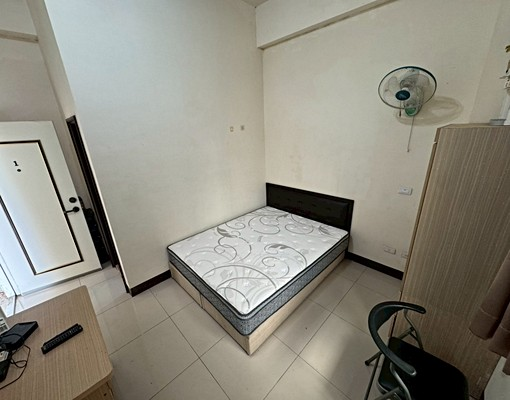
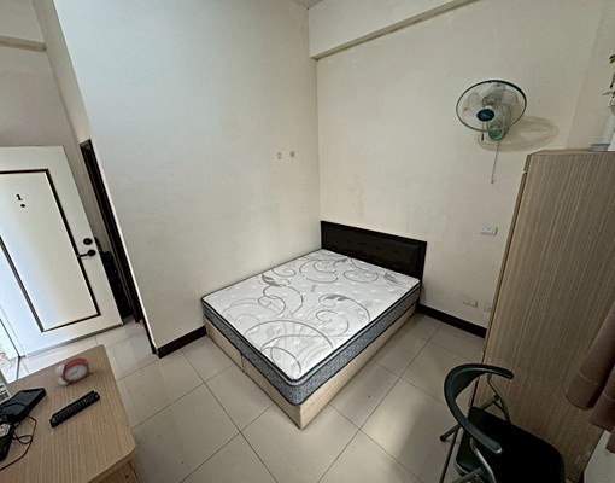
+ alarm clock [51,357,95,386]
